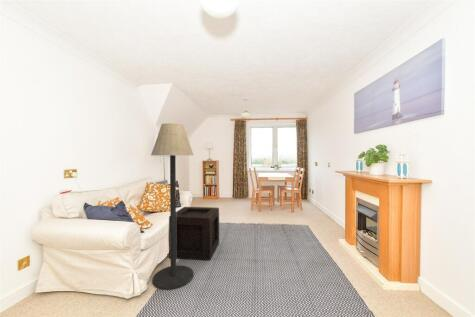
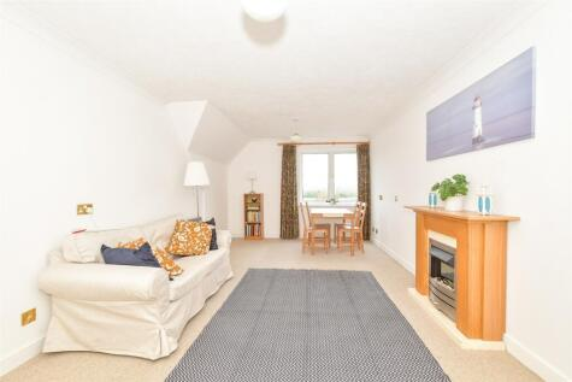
- floor lamp [150,122,194,291]
- wooden crate [168,206,220,262]
